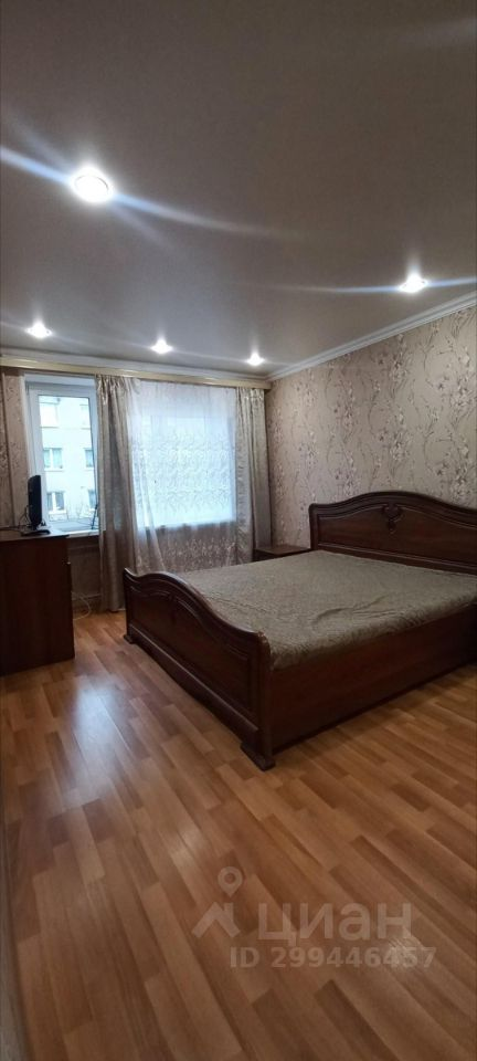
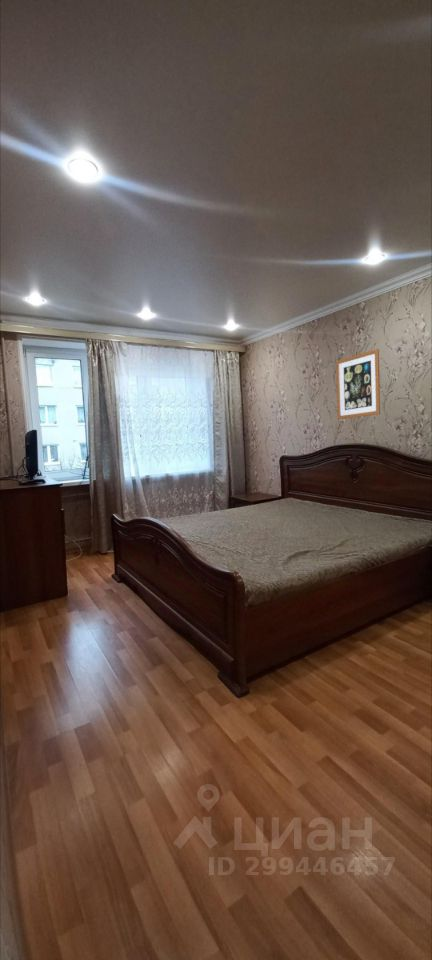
+ wall art [335,348,381,420]
